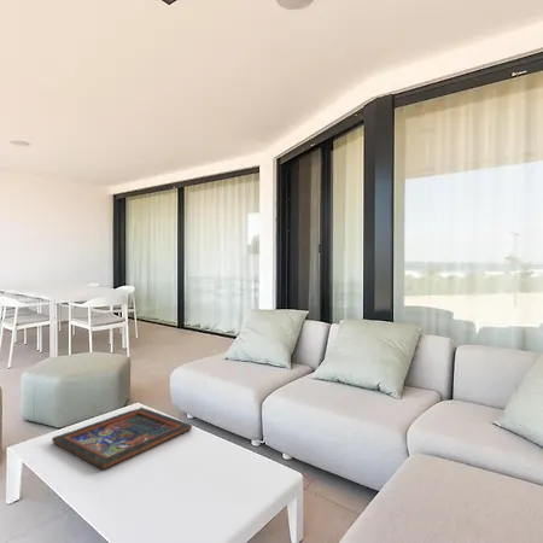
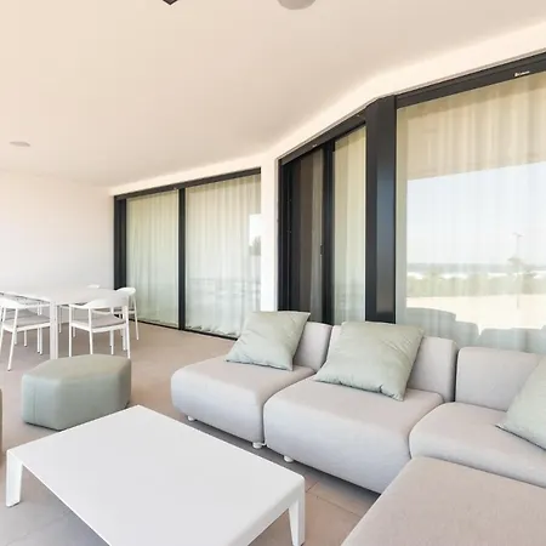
- religious icon [51,407,193,471]
